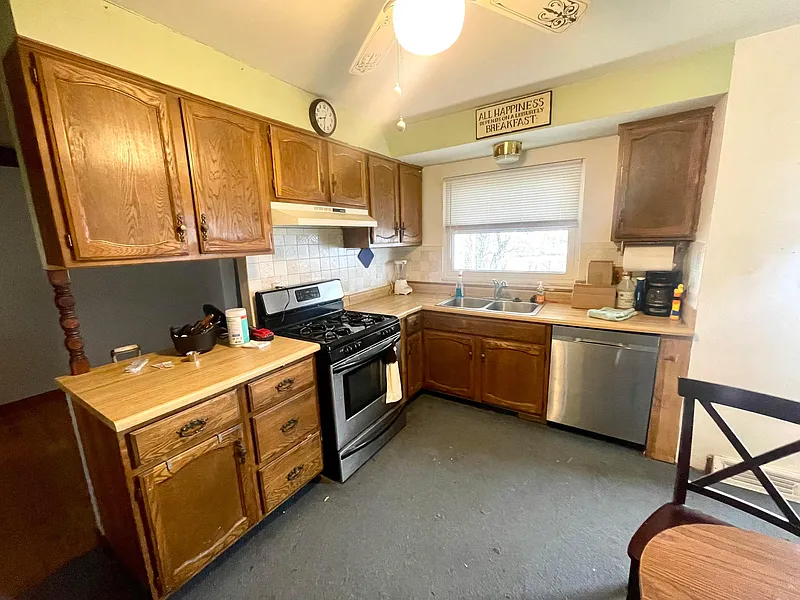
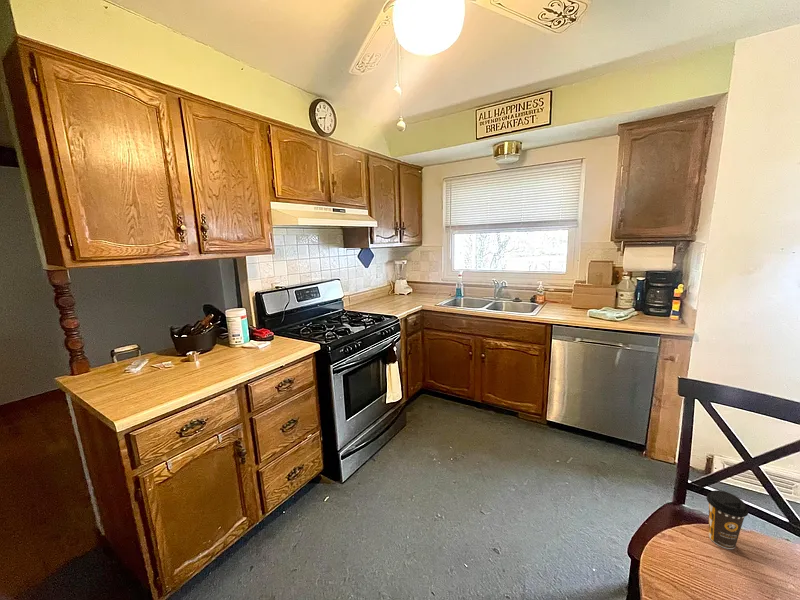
+ coffee cup [705,489,749,550]
